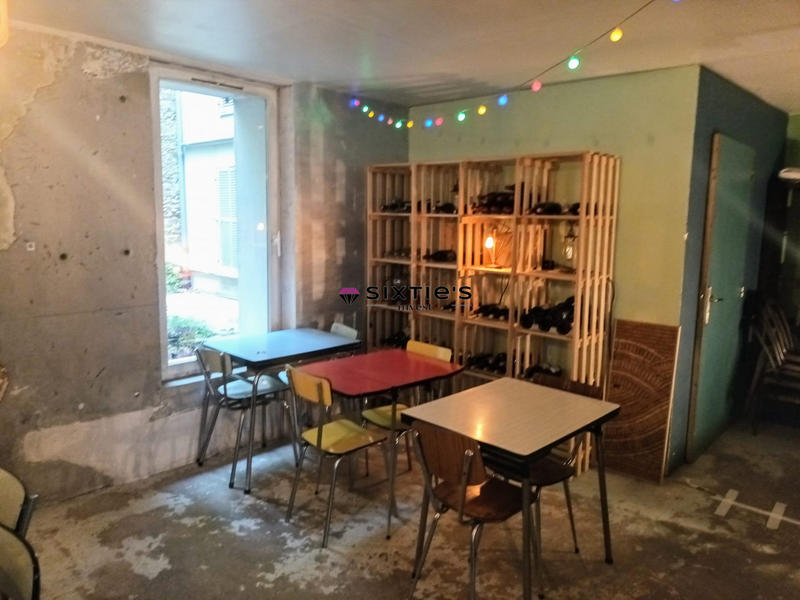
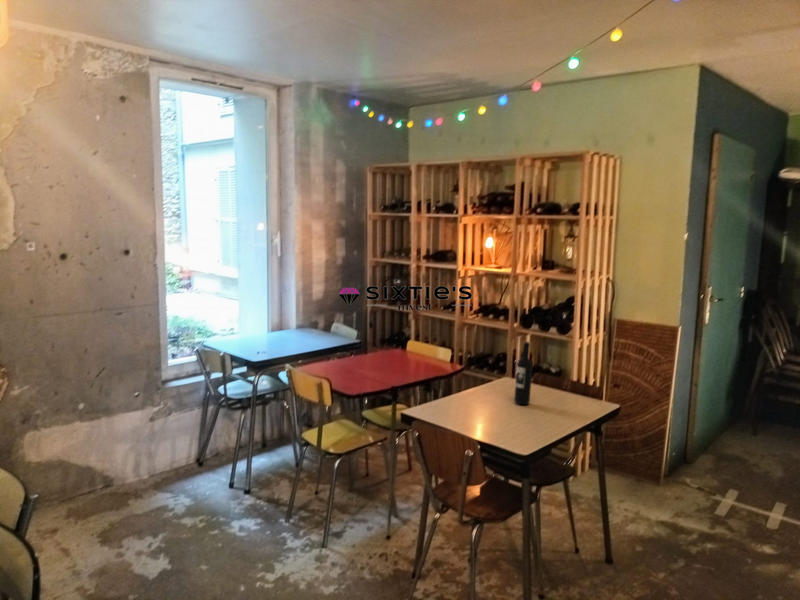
+ wine bottle [513,341,534,405]
